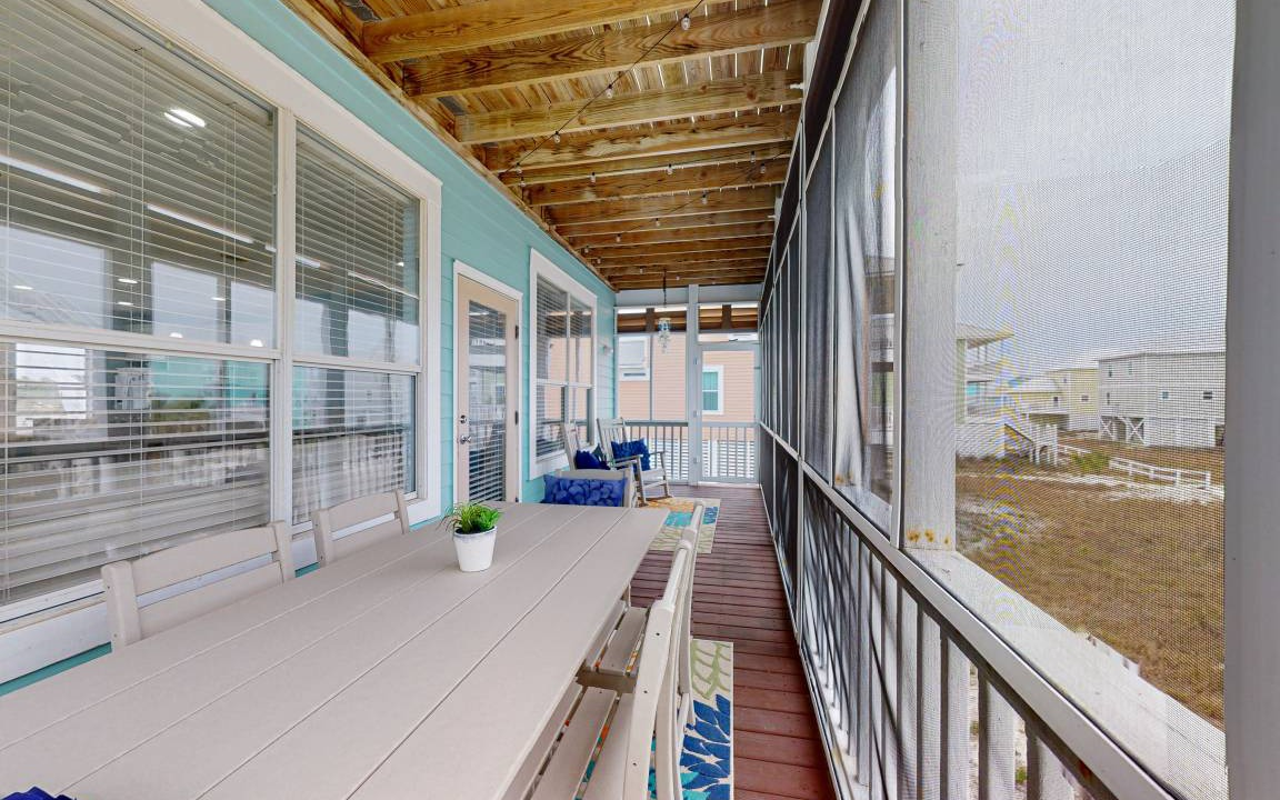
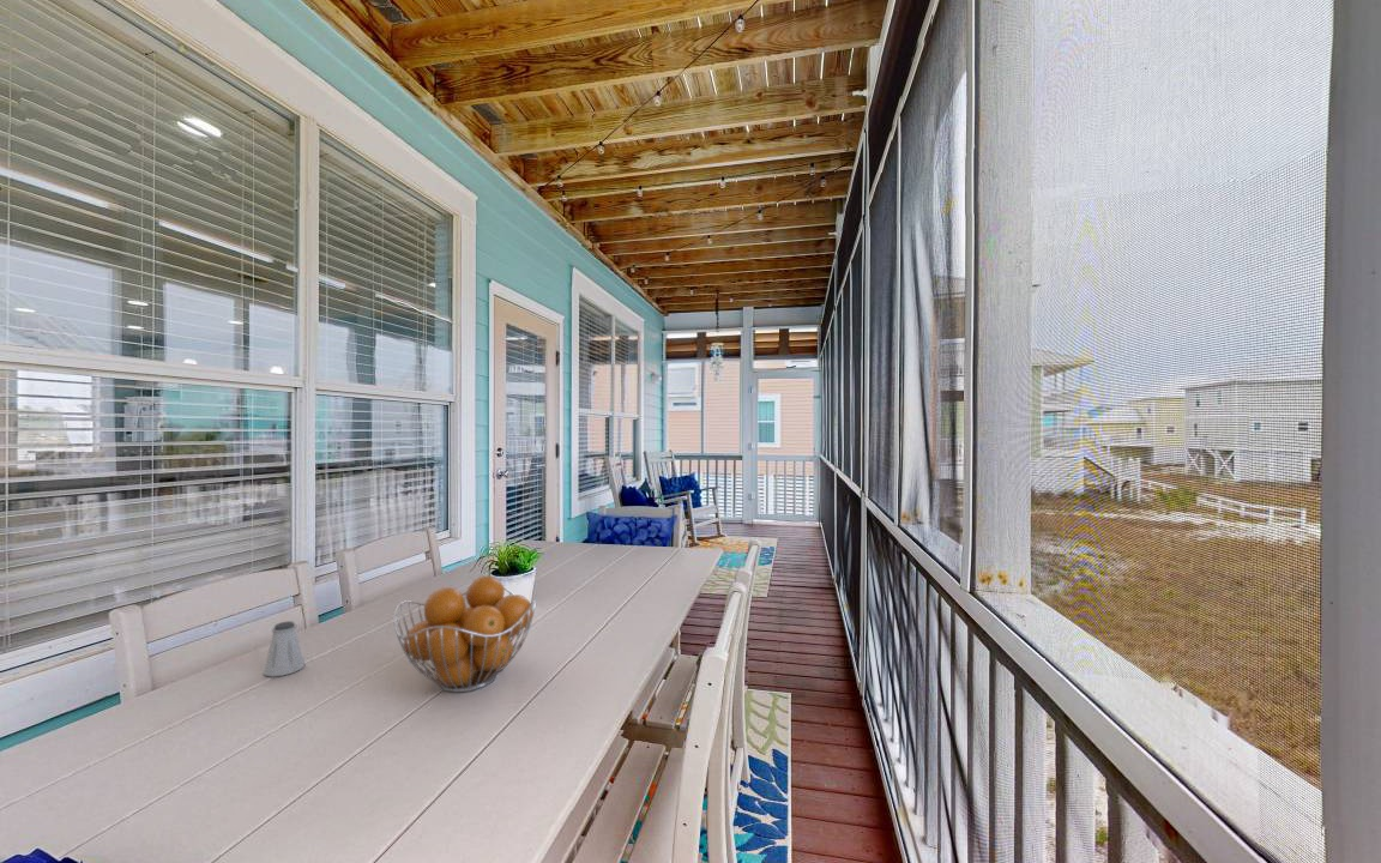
+ fruit basket [393,574,537,694]
+ saltshaker [263,620,306,677]
